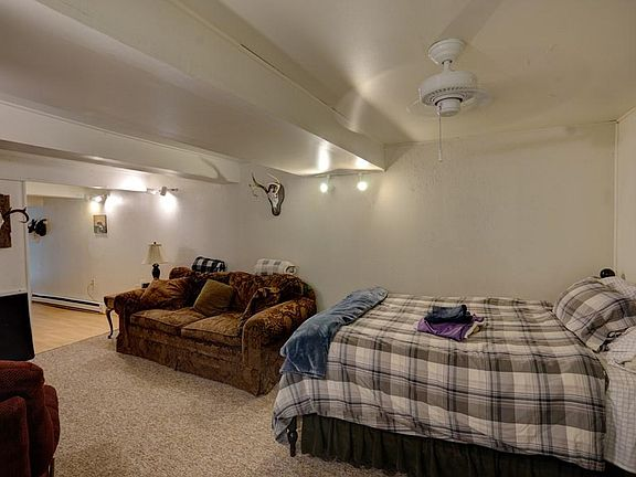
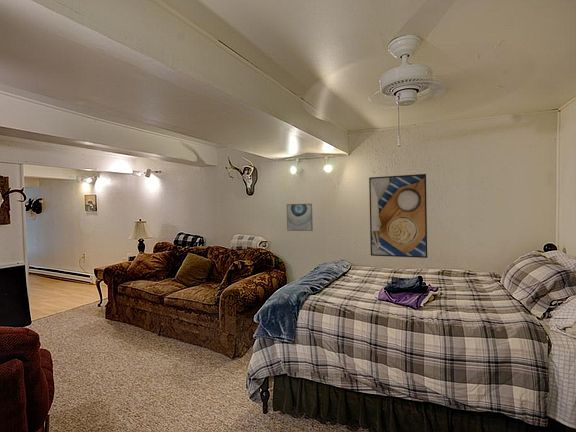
+ wall art [286,202,314,232]
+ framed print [368,173,428,259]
